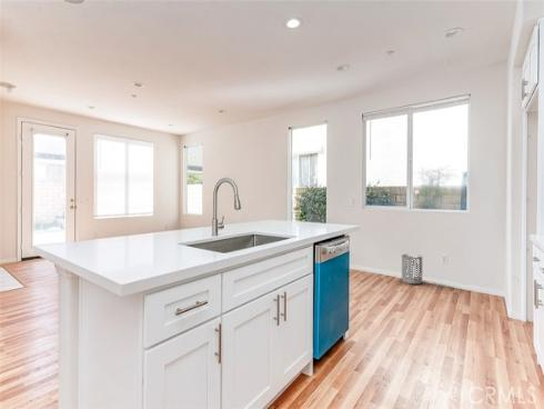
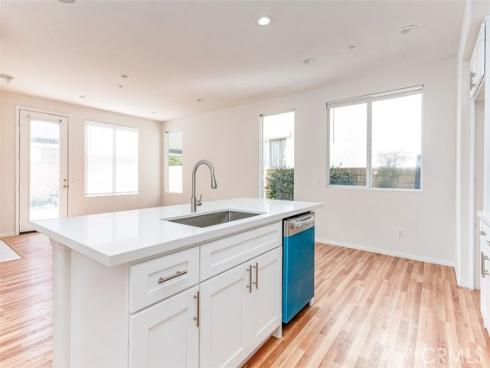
- trash can [401,253,424,285]
